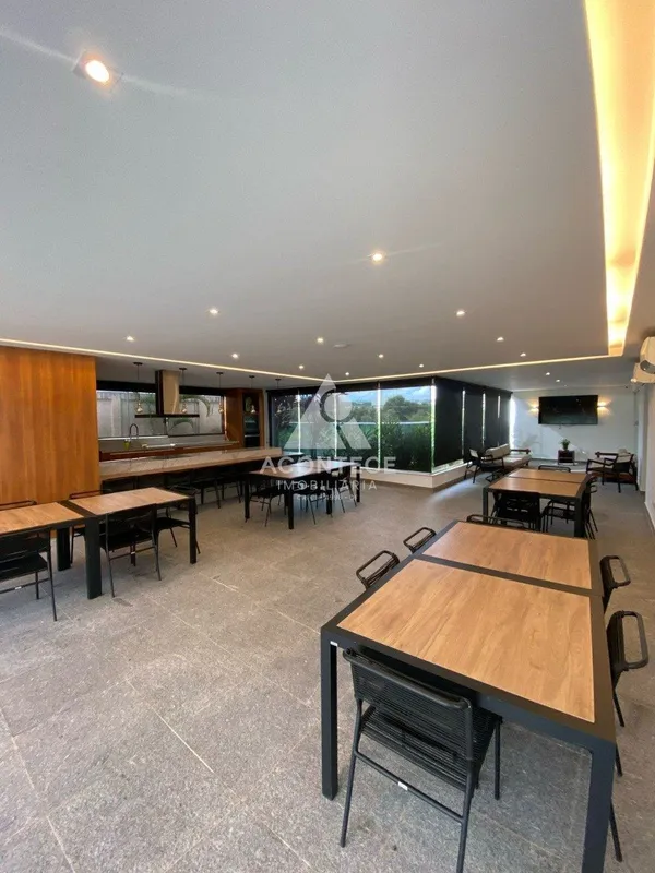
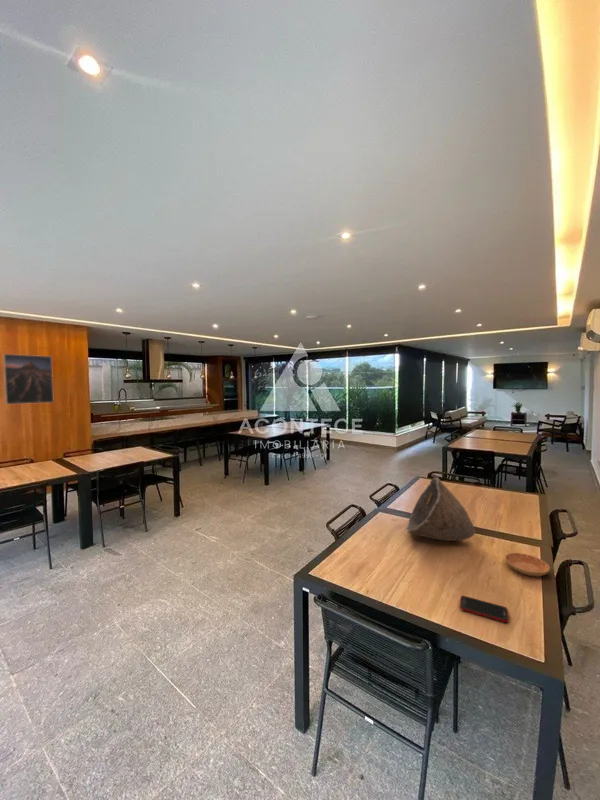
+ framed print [3,353,55,405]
+ saucer [504,552,551,577]
+ bowl [406,477,476,542]
+ cell phone [459,595,510,624]
